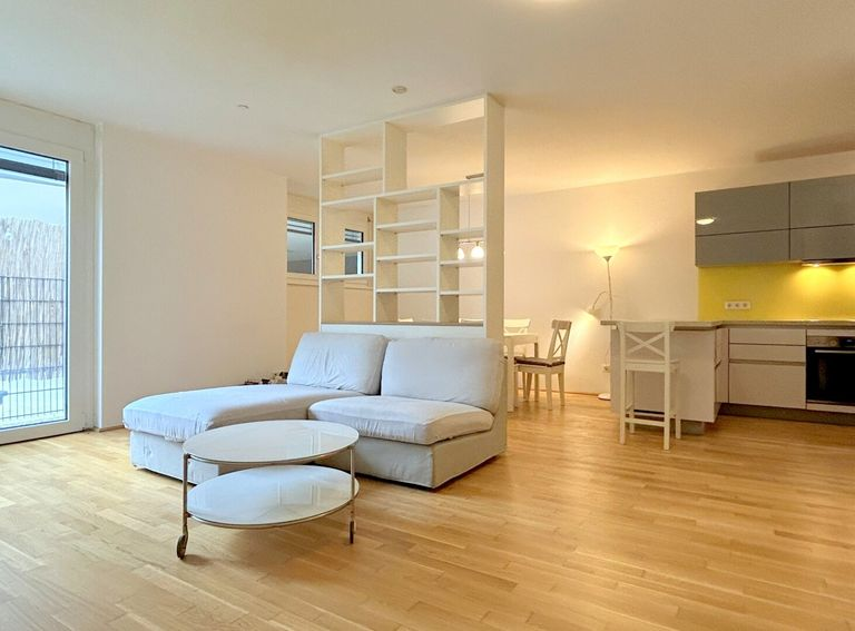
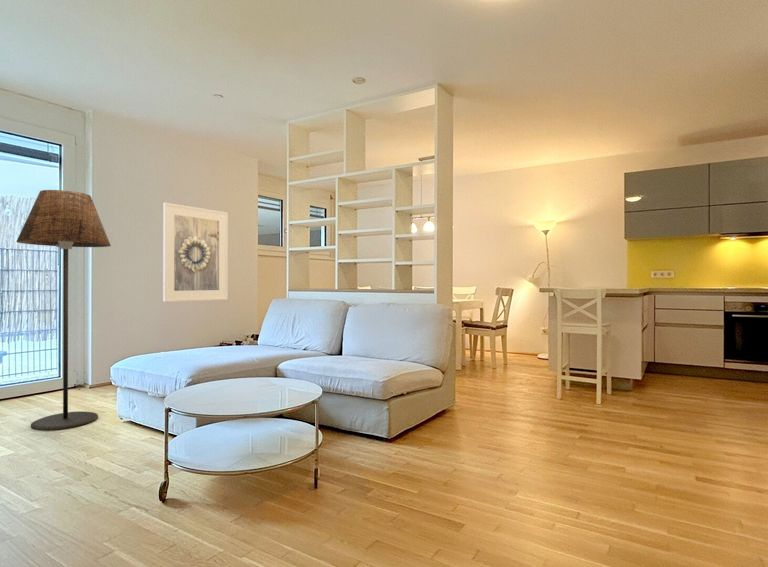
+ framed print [162,202,229,303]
+ floor lamp [15,189,112,432]
